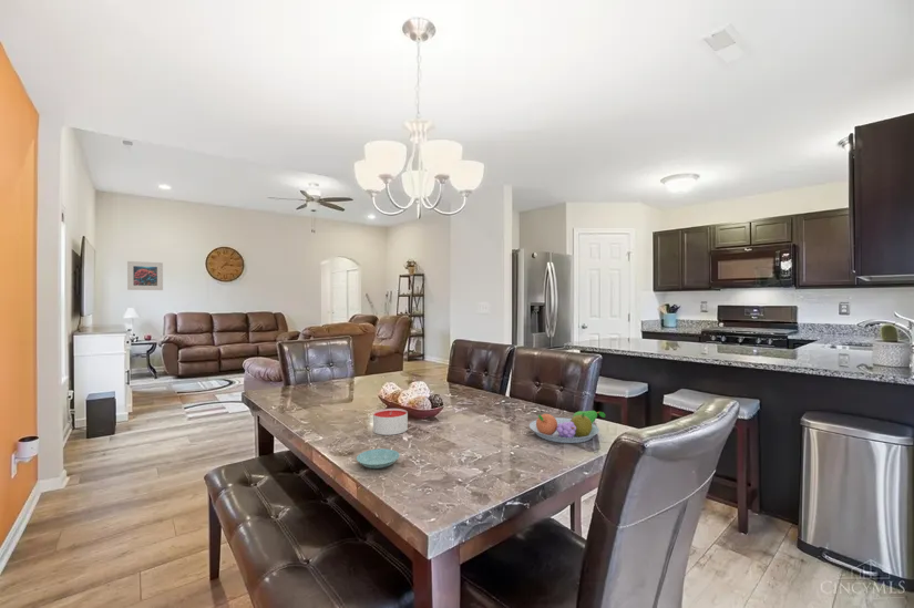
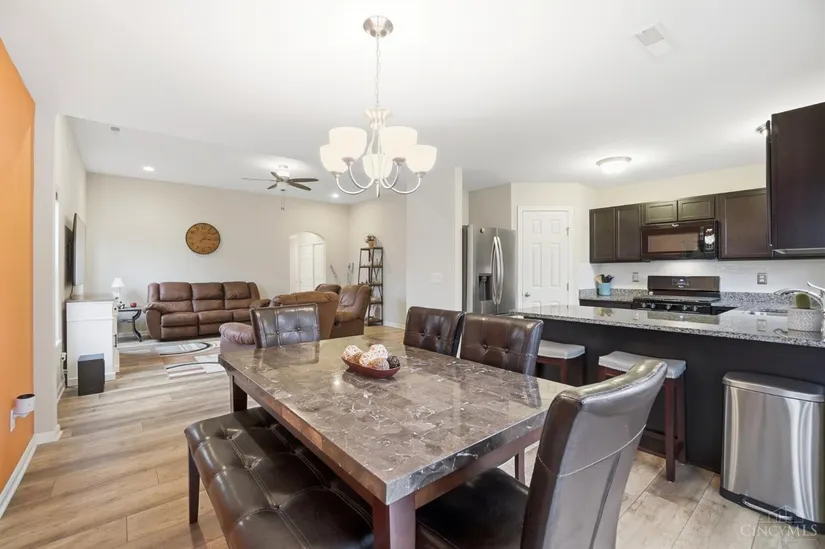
- candle [372,408,409,436]
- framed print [126,260,164,291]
- fruit bowl [528,410,606,444]
- saucer [356,447,401,470]
